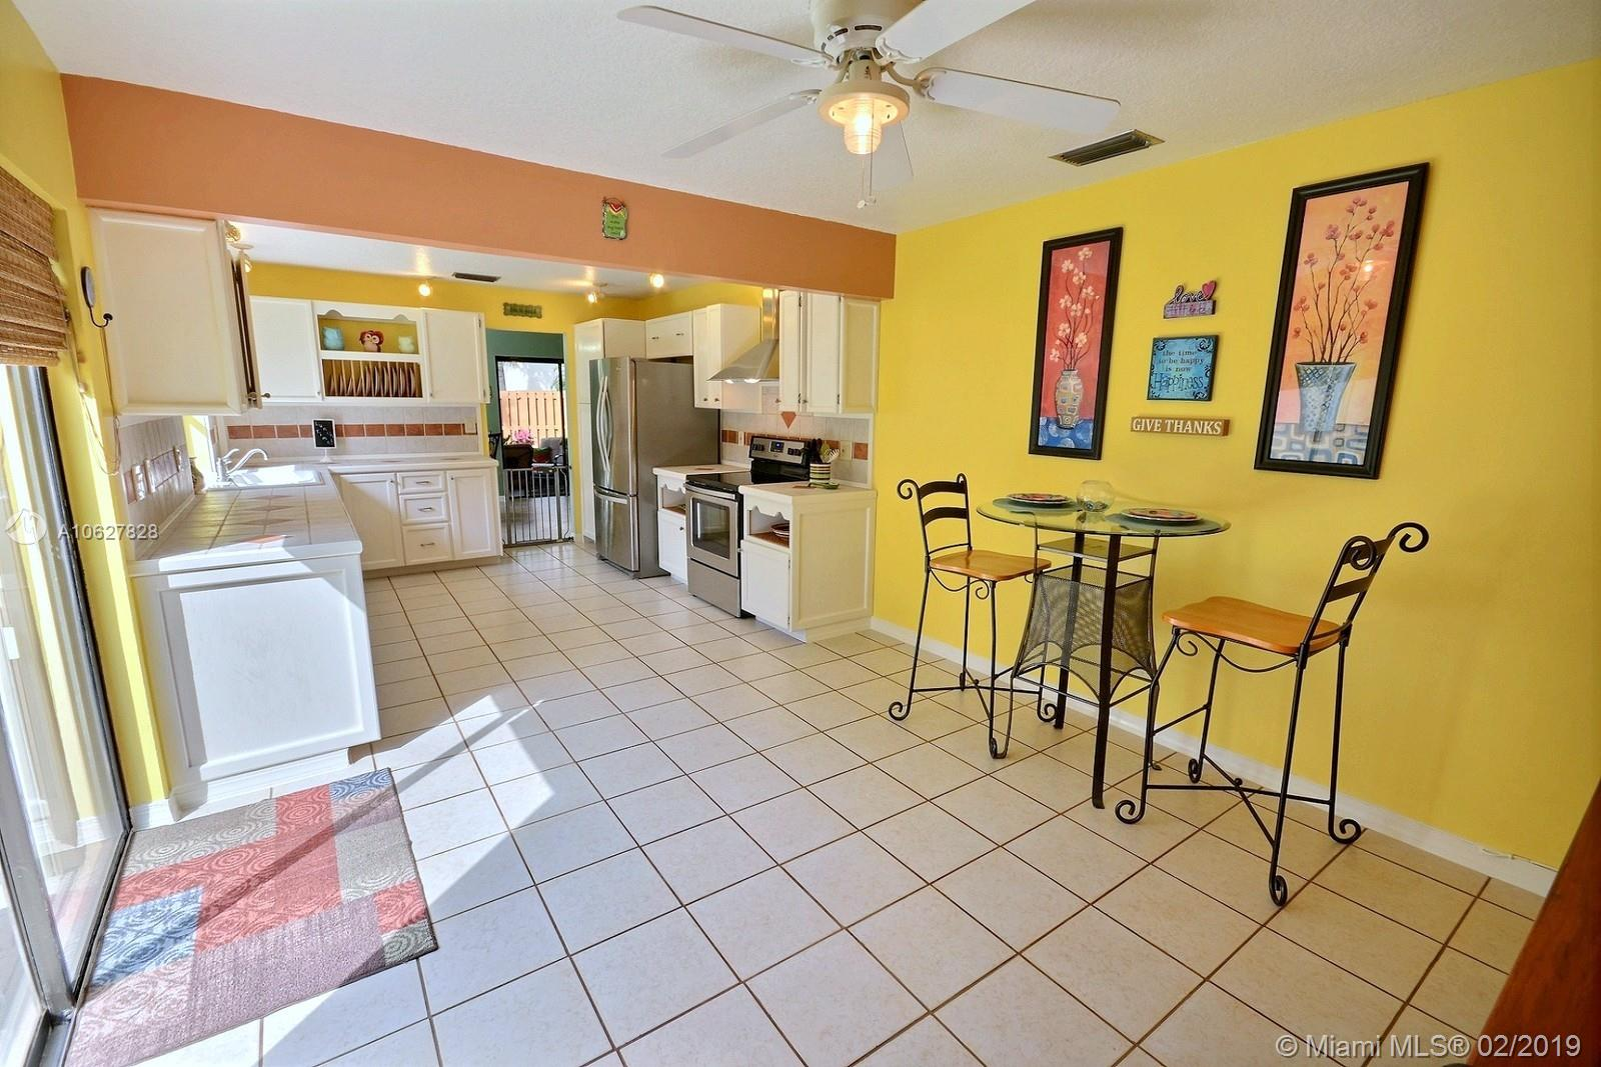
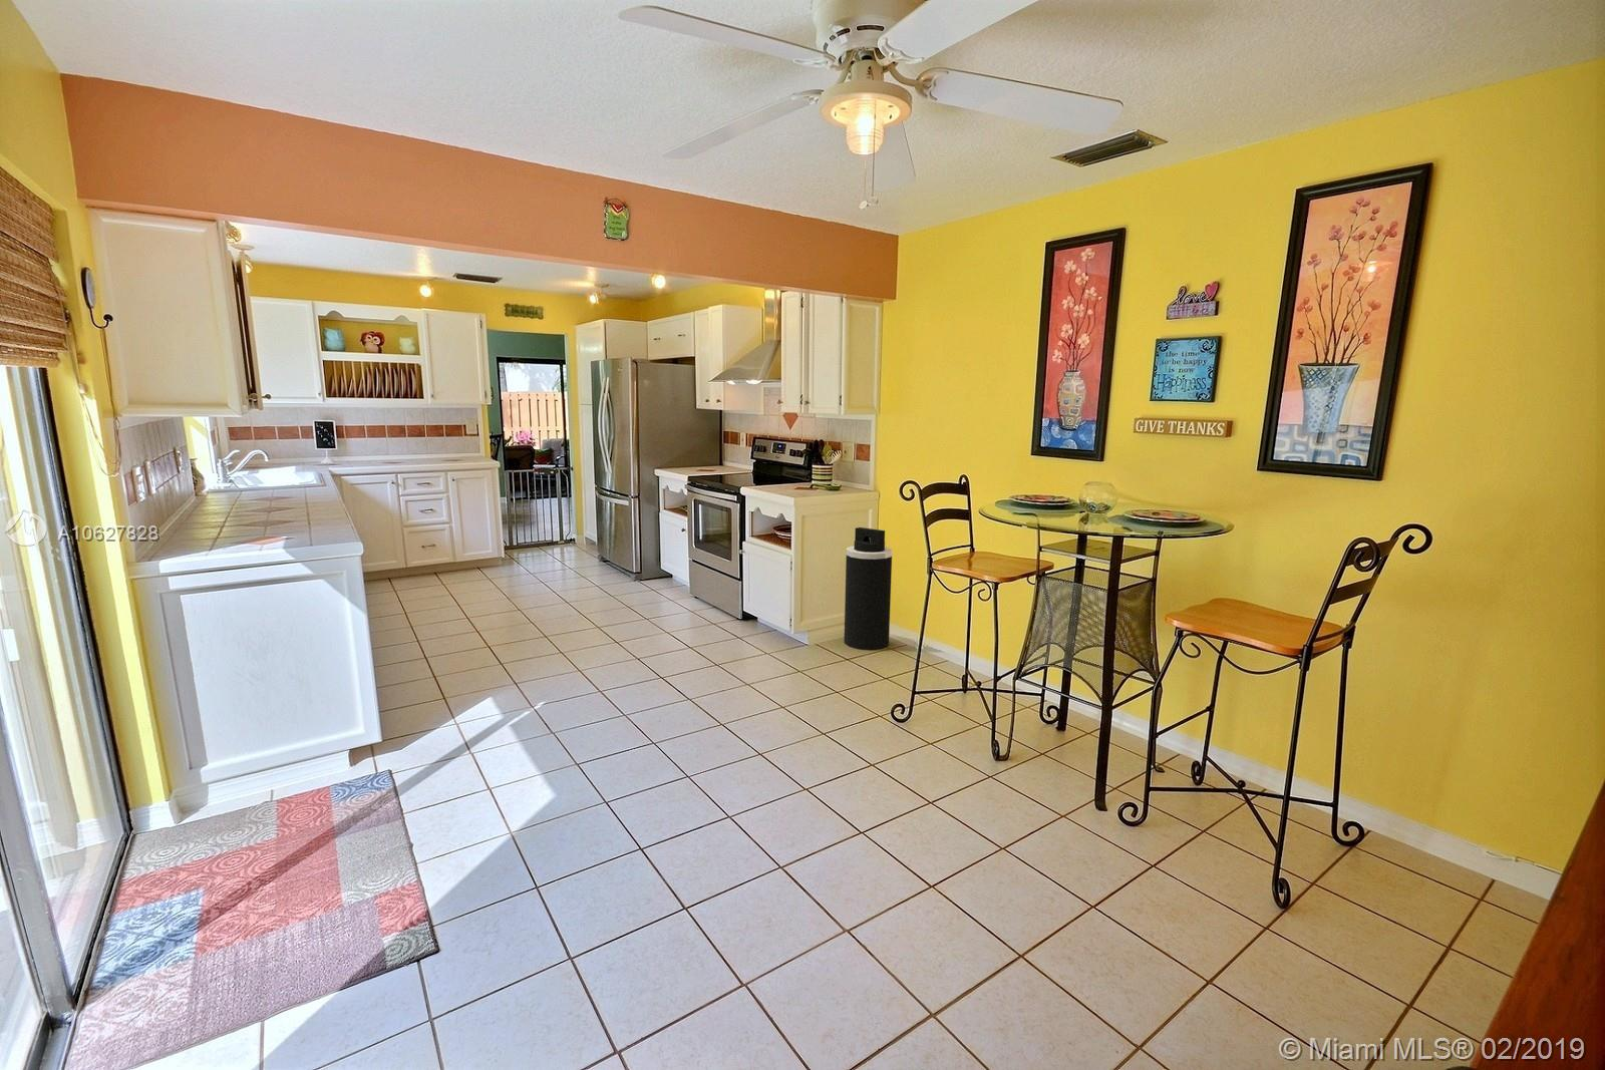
+ trash can [843,527,893,651]
